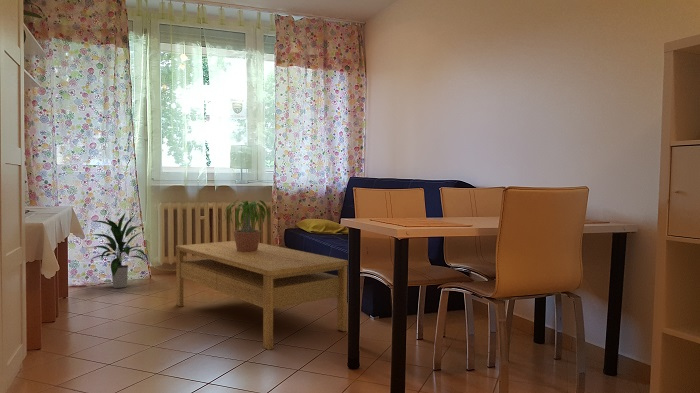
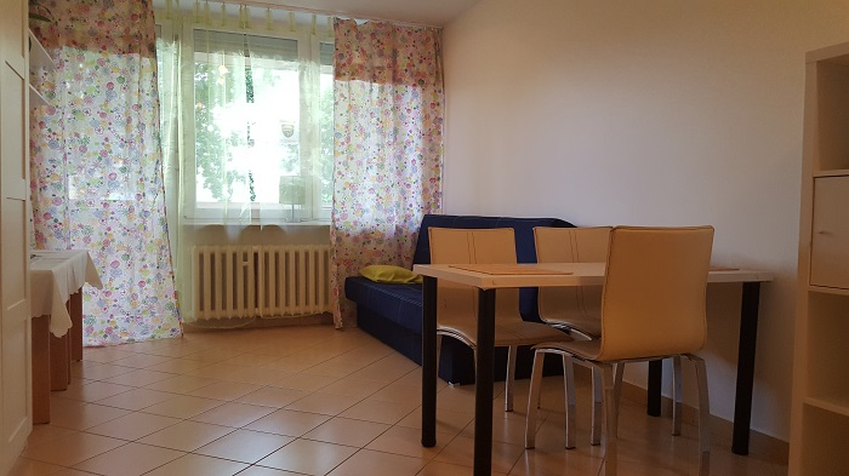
- indoor plant [89,211,148,289]
- potted plant [219,199,275,252]
- coffee table [175,240,349,351]
